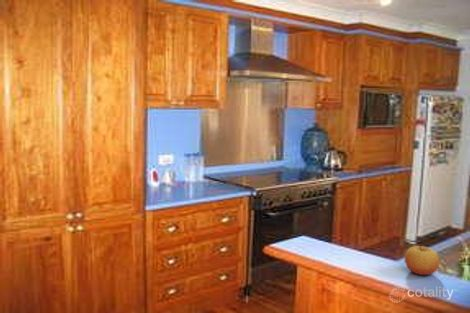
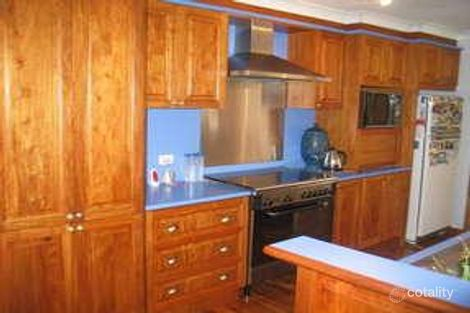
- apple [404,245,440,276]
